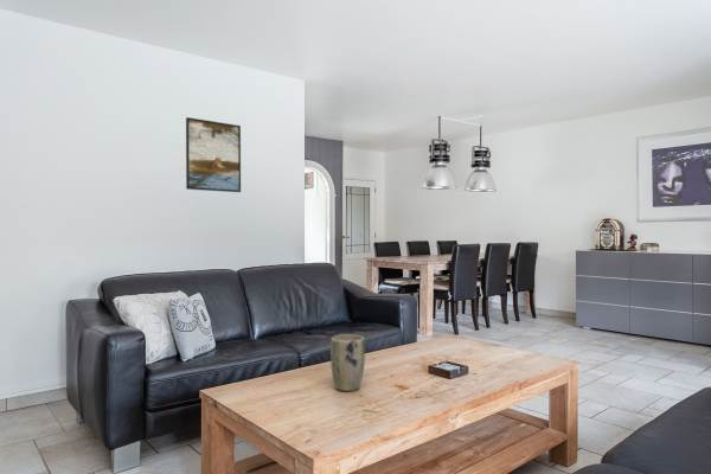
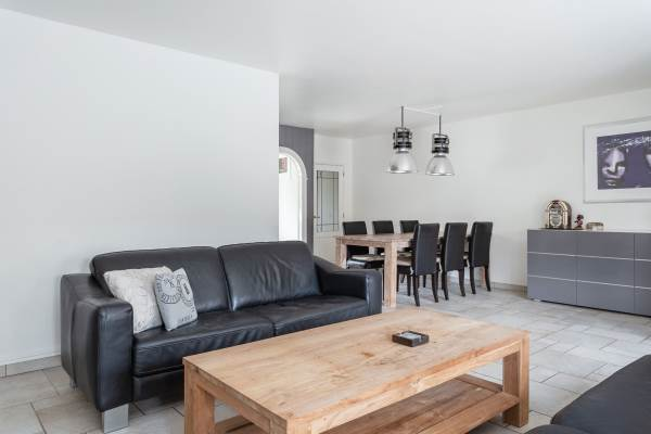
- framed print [185,116,242,193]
- plant pot [329,333,366,392]
